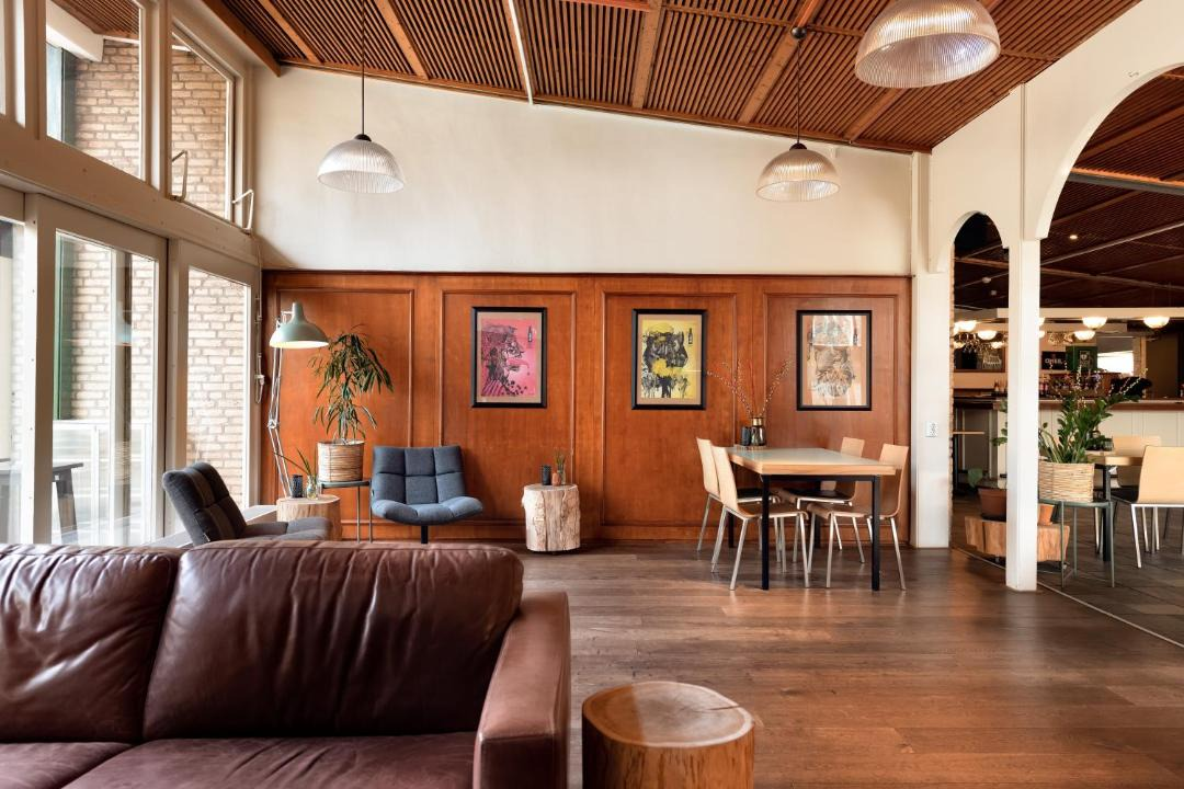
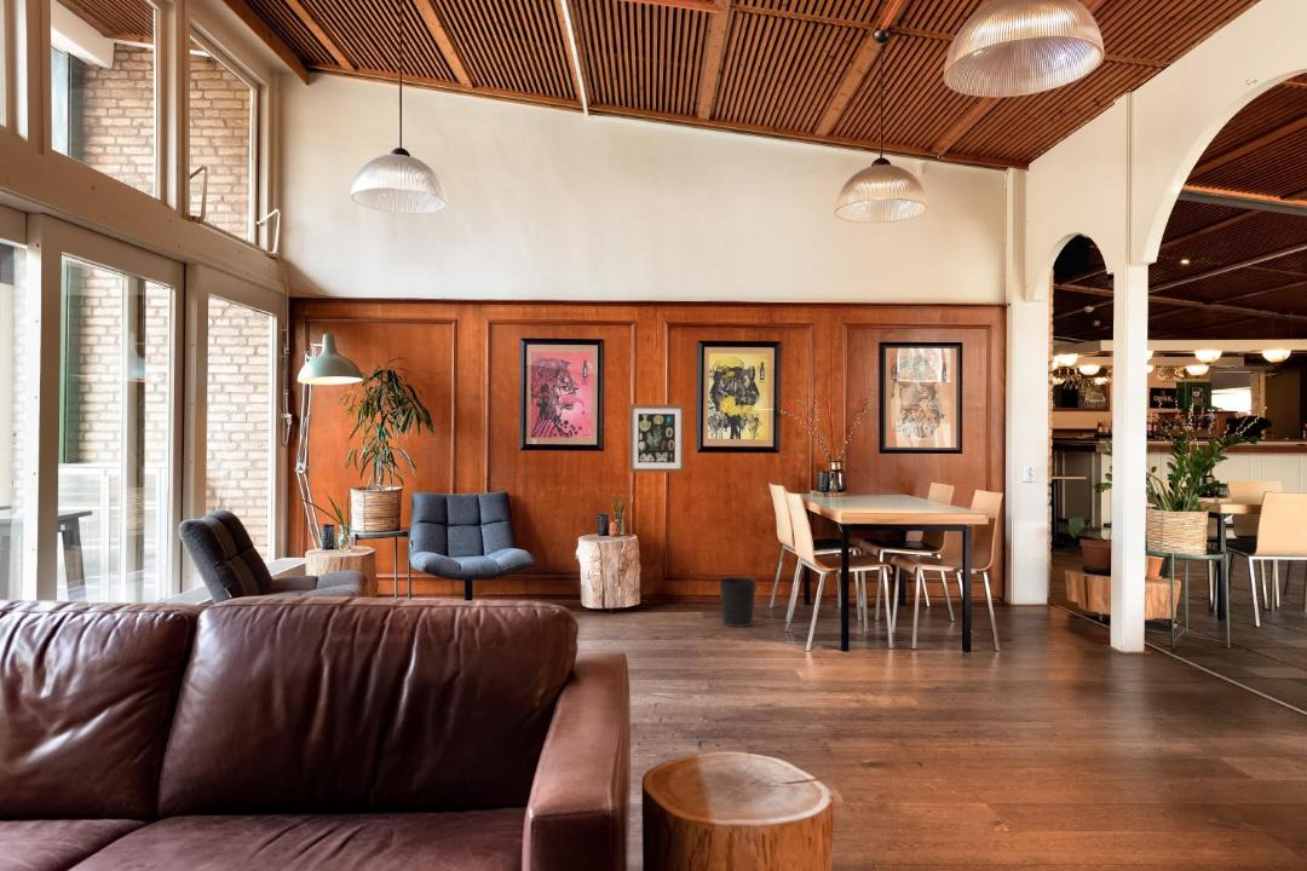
+ wall art [628,403,686,474]
+ wastebasket [718,576,758,628]
